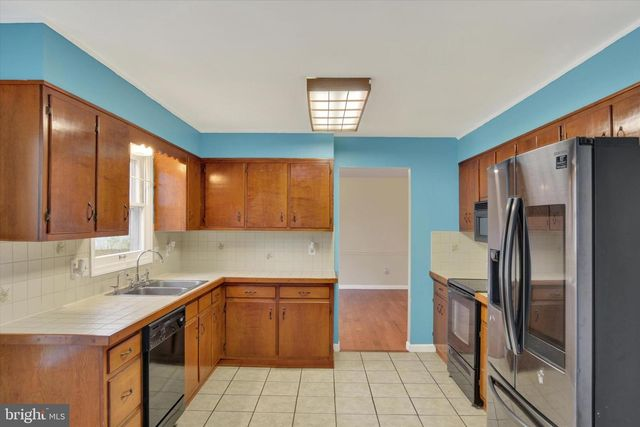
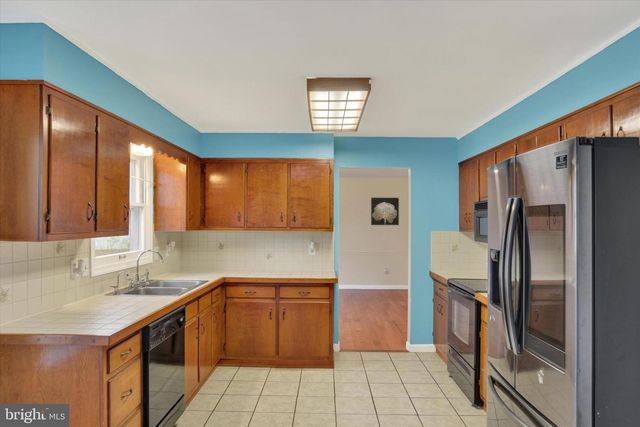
+ wall art [370,197,400,226]
